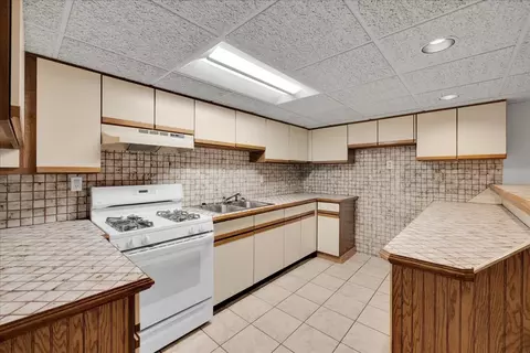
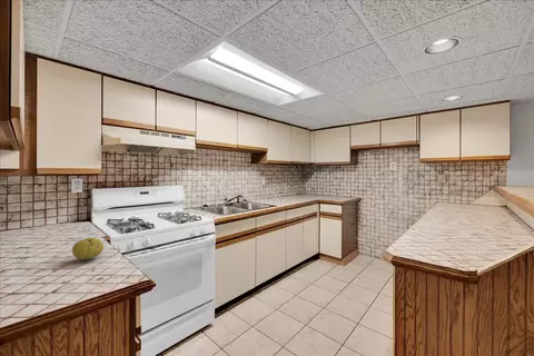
+ fruit [71,236,105,260]
